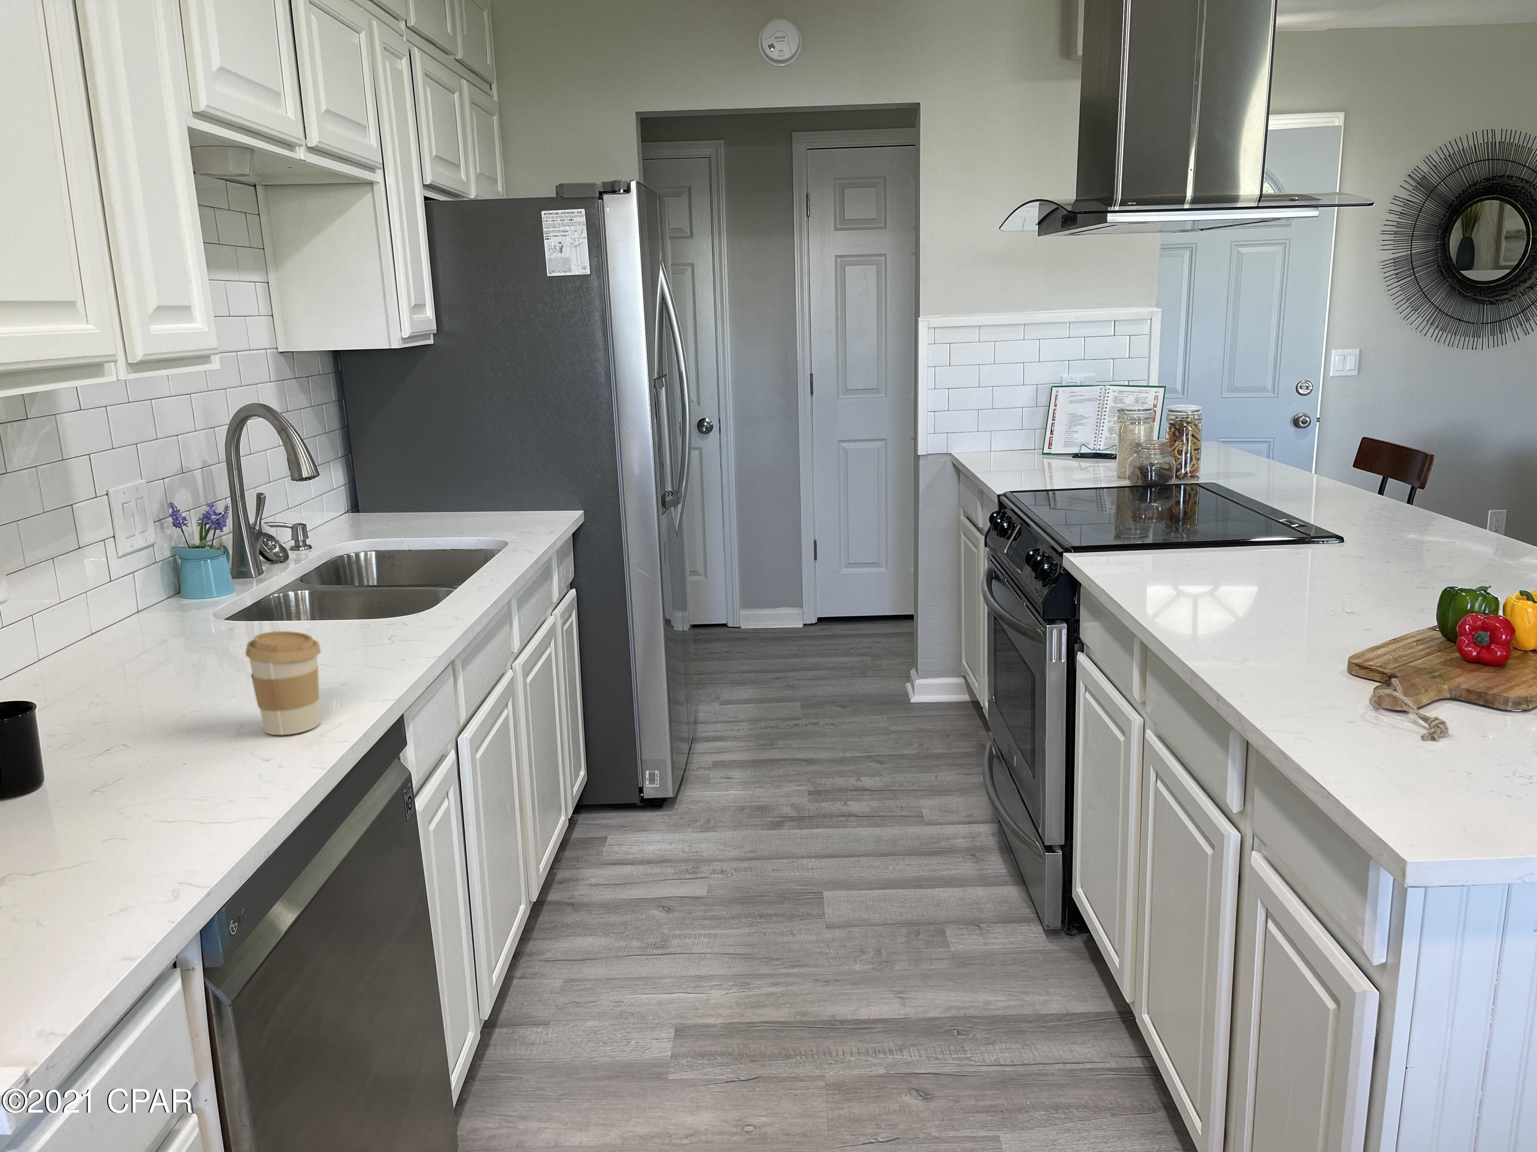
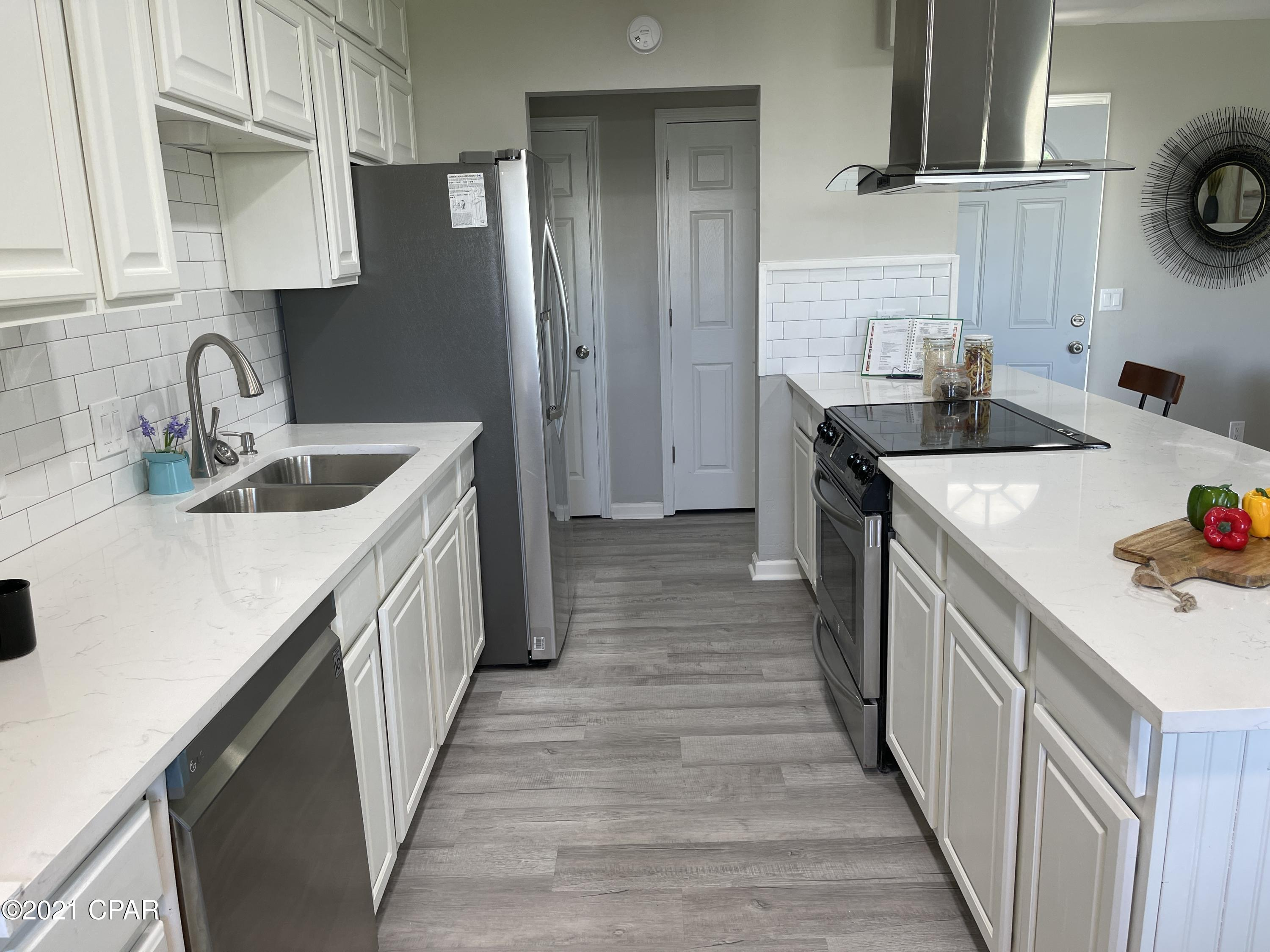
- coffee cup [244,630,321,736]
